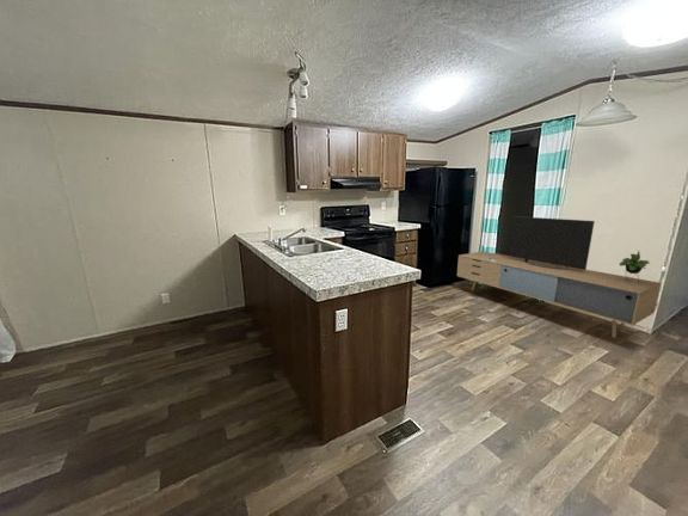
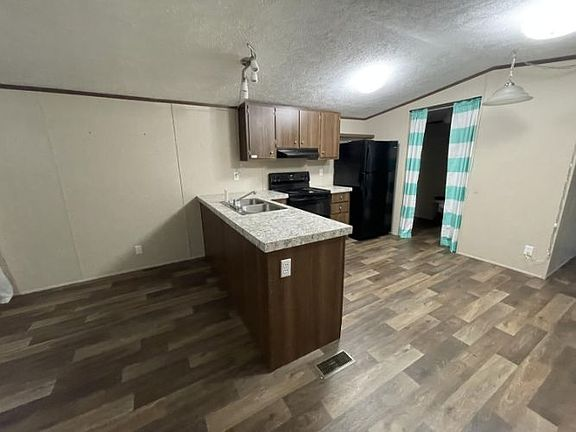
- media console [456,215,662,339]
